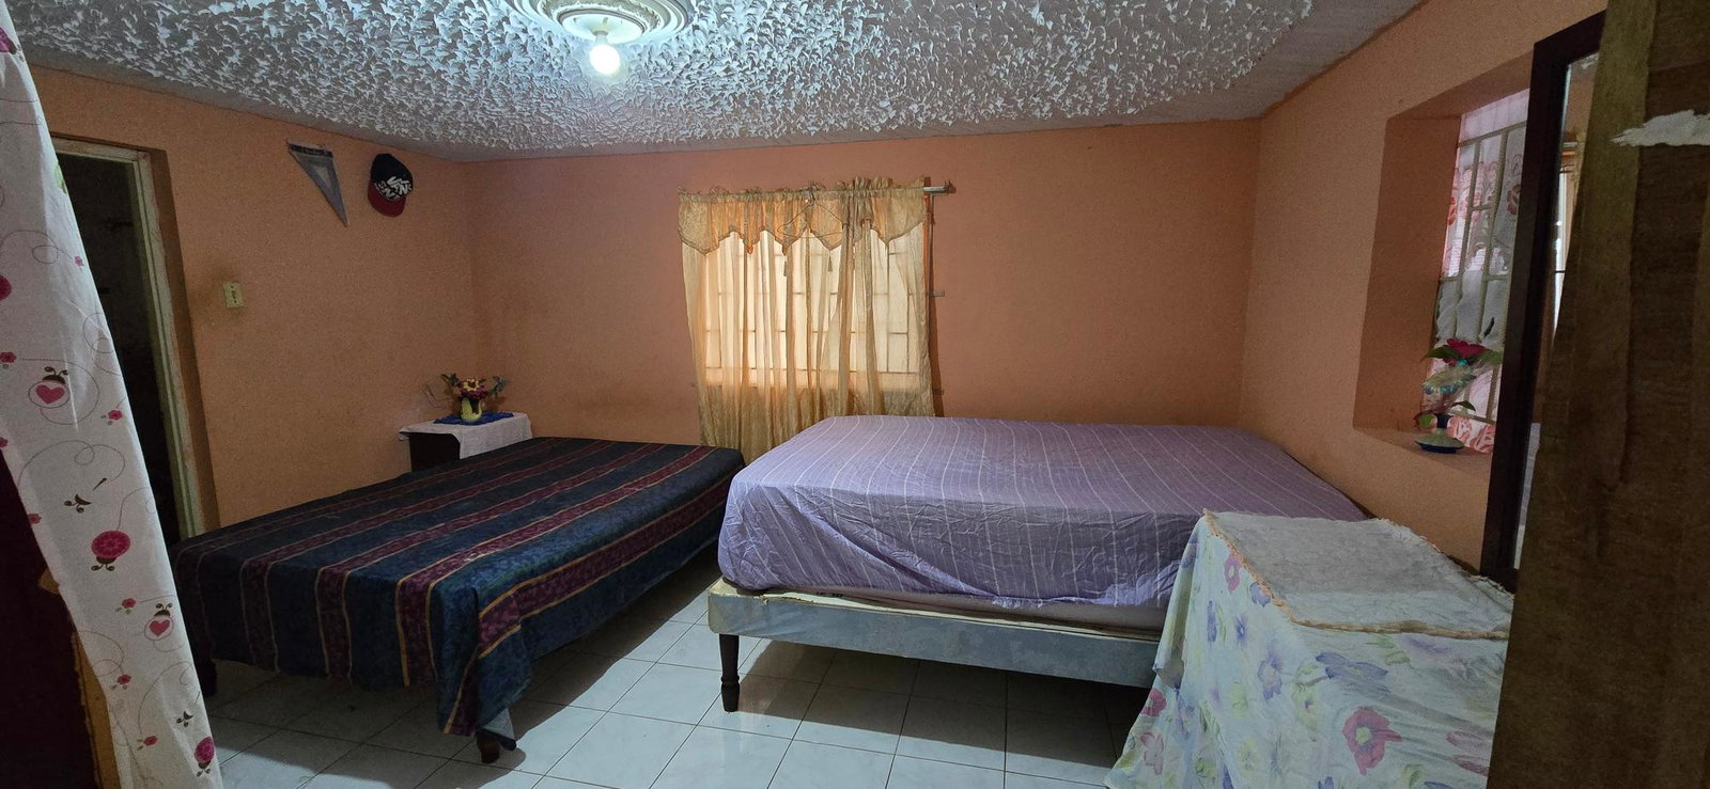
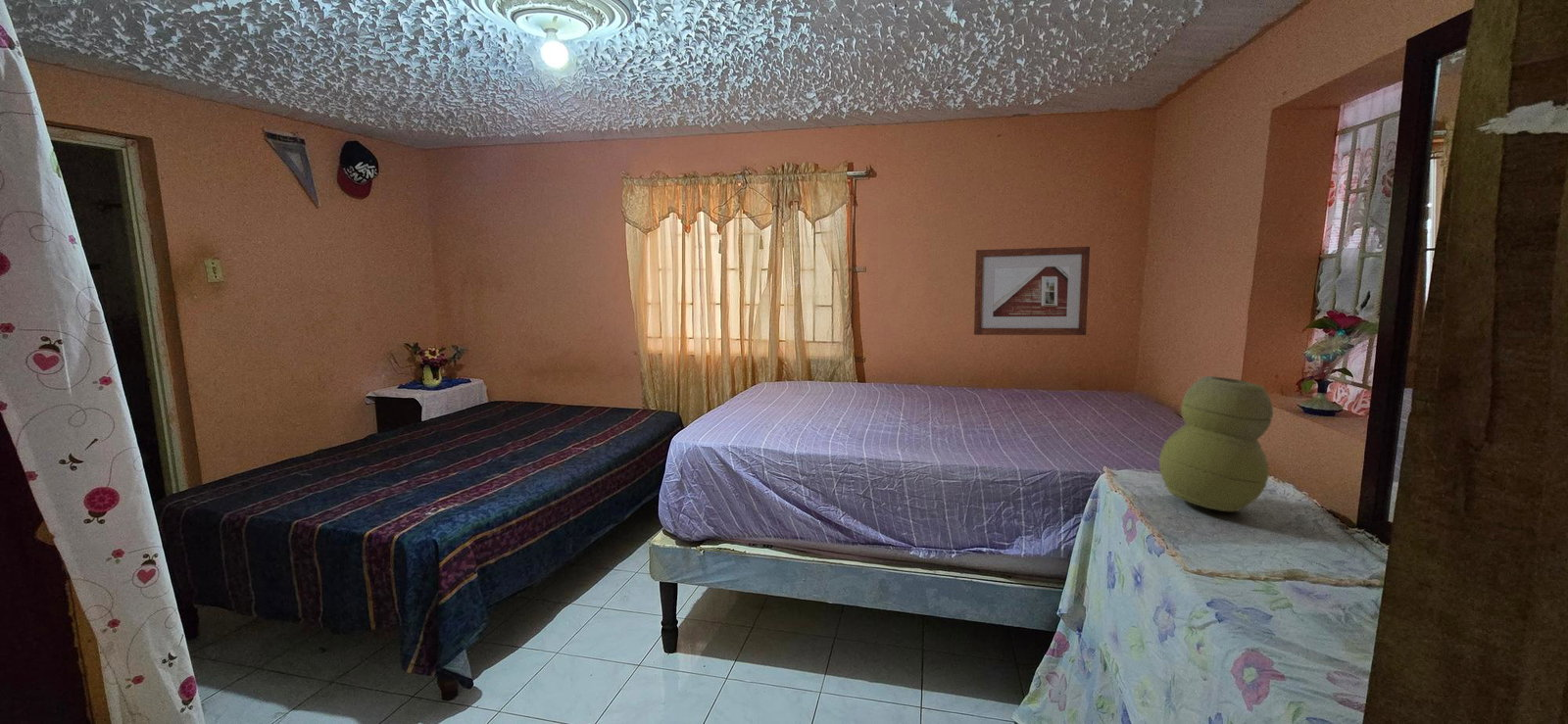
+ vase [1158,375,1274,512]
+ picture frame [973,246,1091,336]
